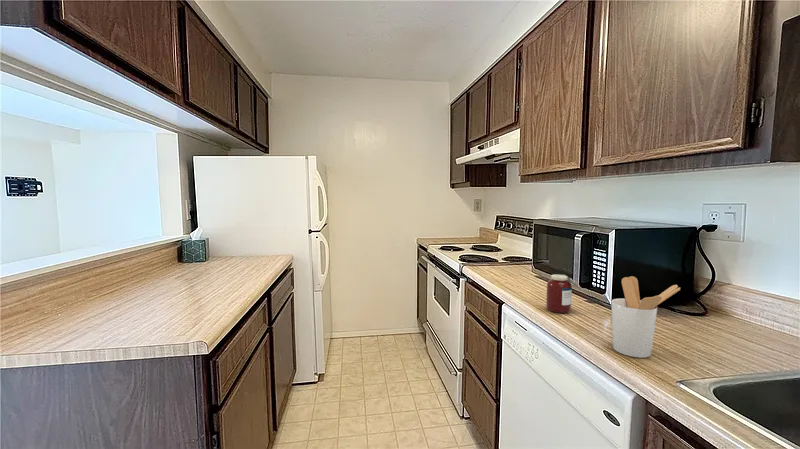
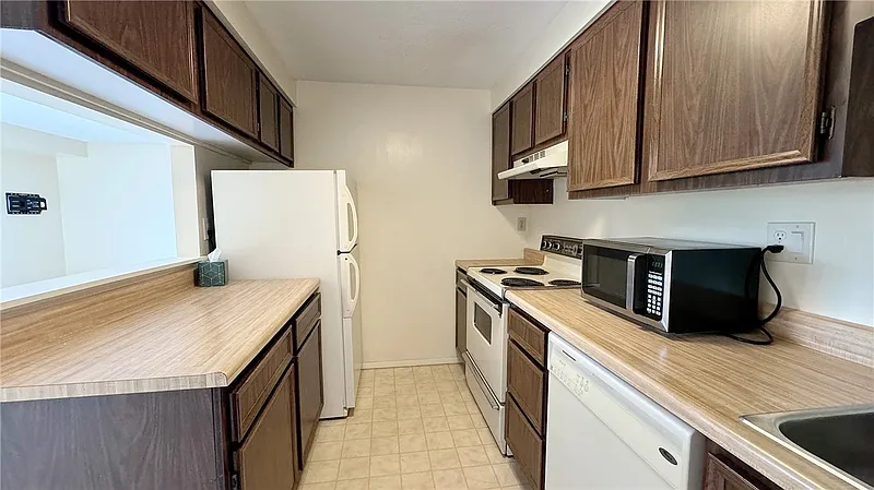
- utensil holder [610,275,681,359]
- jar [545,274,586,314]
